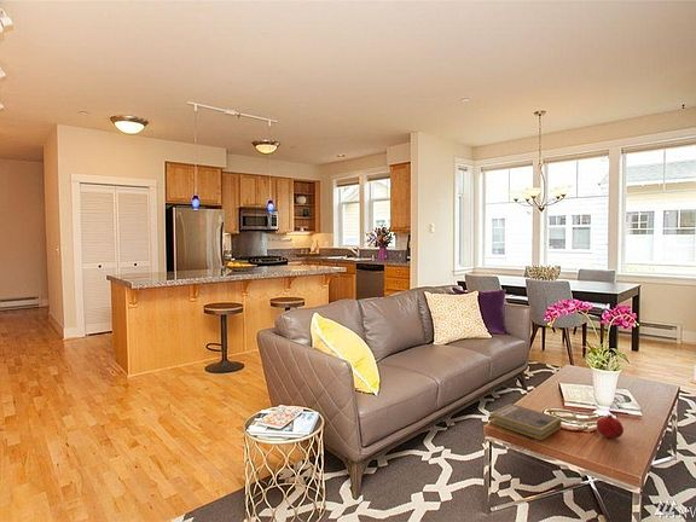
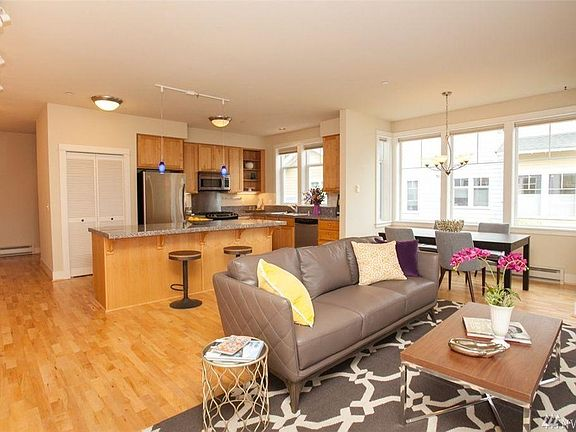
- fruit [596,413,625,439]
- book [488,402,563,441]
